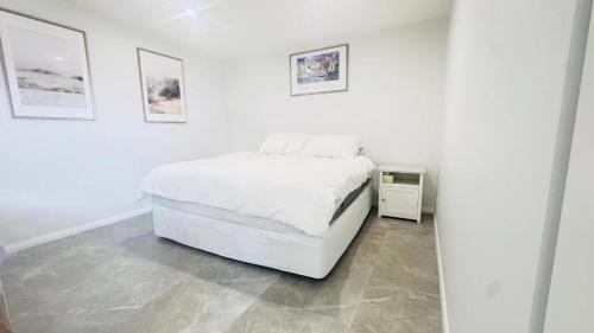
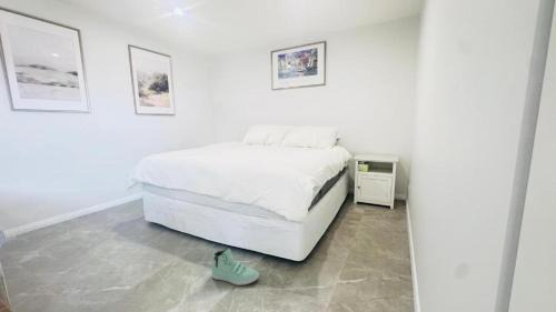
+ sneaker [210,248,260,286]
